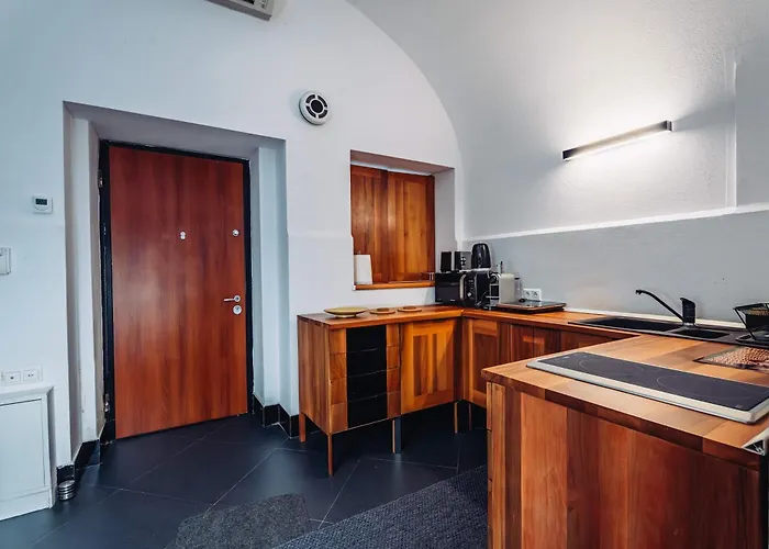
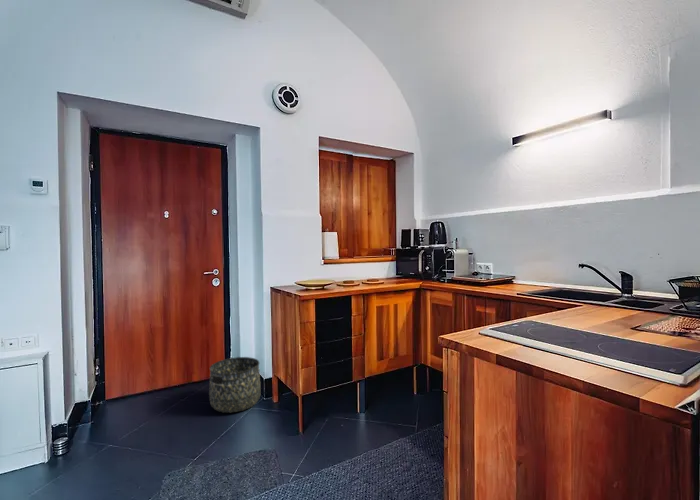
+ basket [208,356,262,413]
